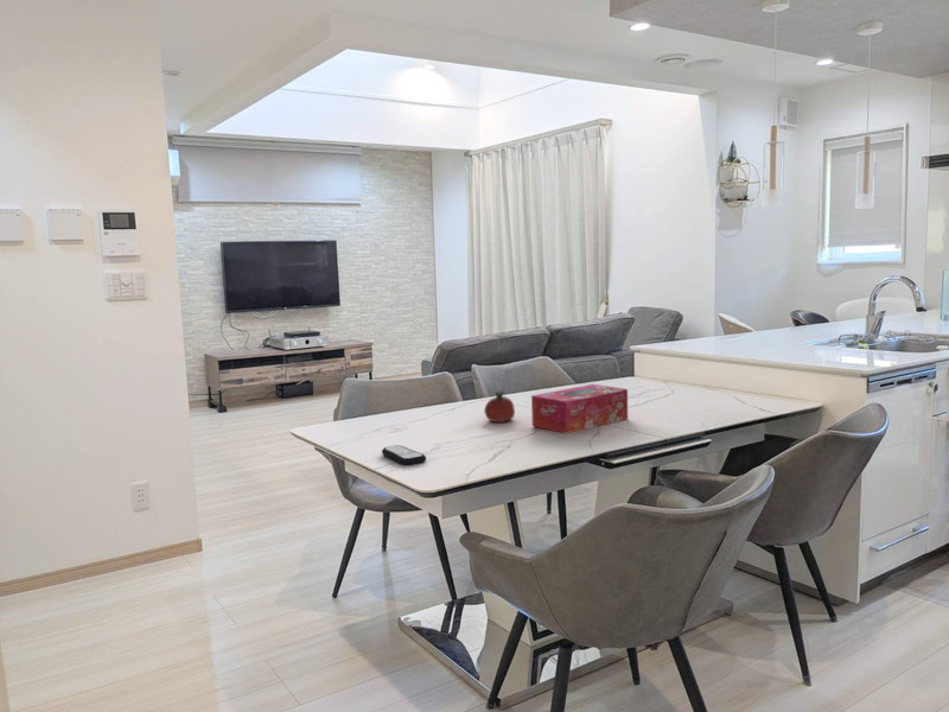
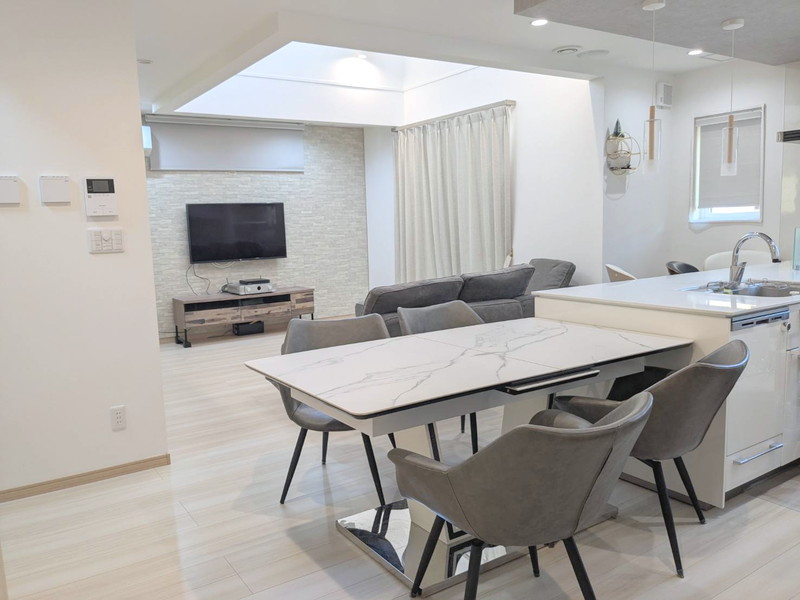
- tissue box [530,383,629,434]
- fruit [483,390,516,424]
- remote control [381,444,427,466]
